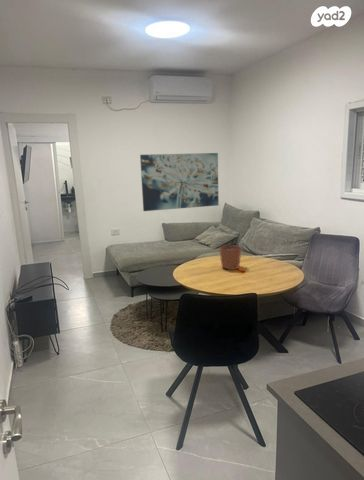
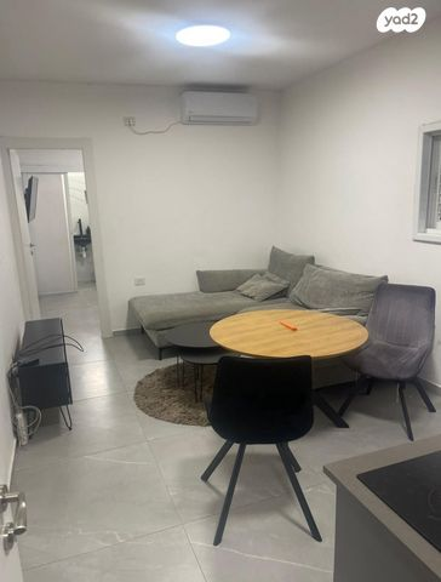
- plant pot [218,237,242,271]
- wall art [139,152,220,212]
